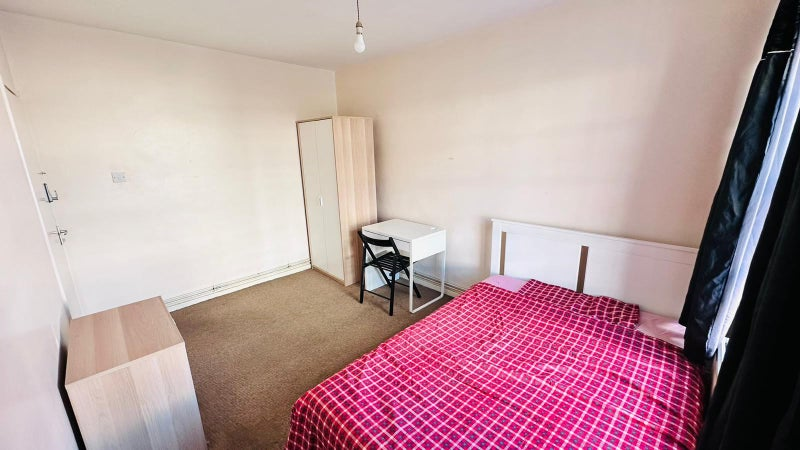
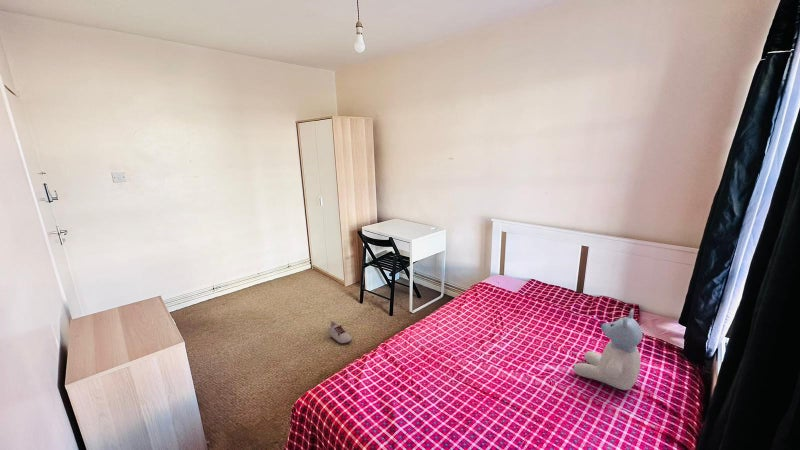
+ shoe [327,320,353,345]
+ stuffed bear [573,308,644,391]
